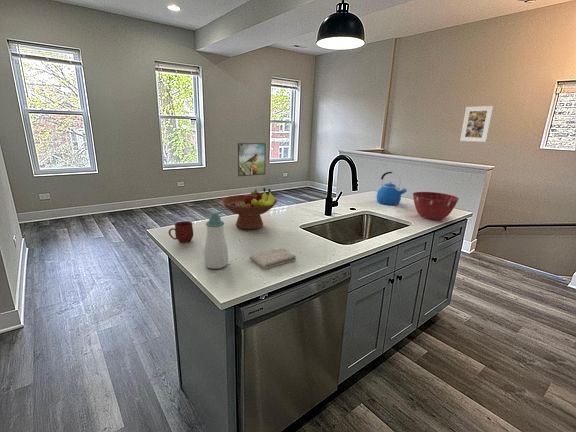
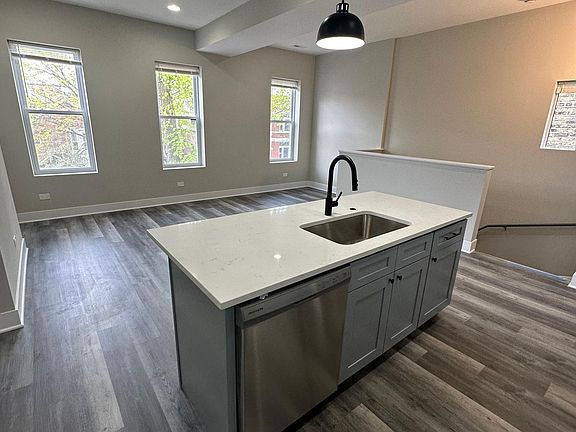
- fruit bowl [220,187,278,230]
- washcloth [249,247,297,270]
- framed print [459,105,494,143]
- mixing bowl [412,191,460,221]
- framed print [237,142,267,177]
- kettle [376,171,407,206]
- mug [168,220,194,244]
- soap bottle [203,210,229,270]
